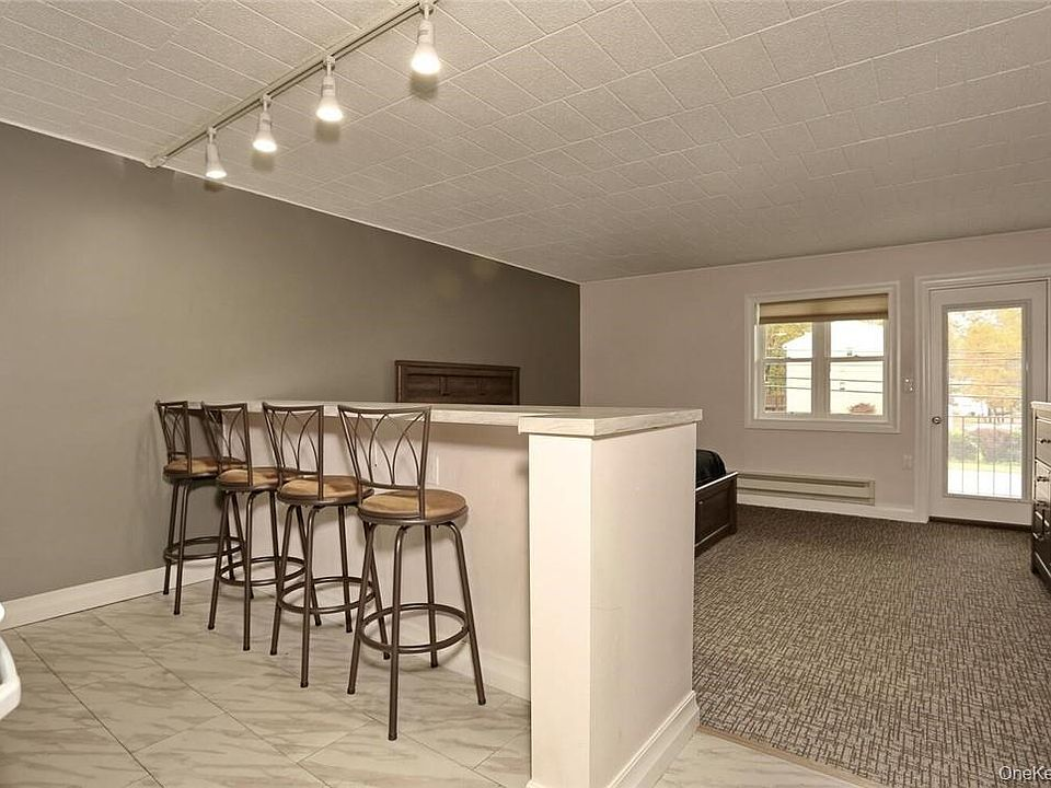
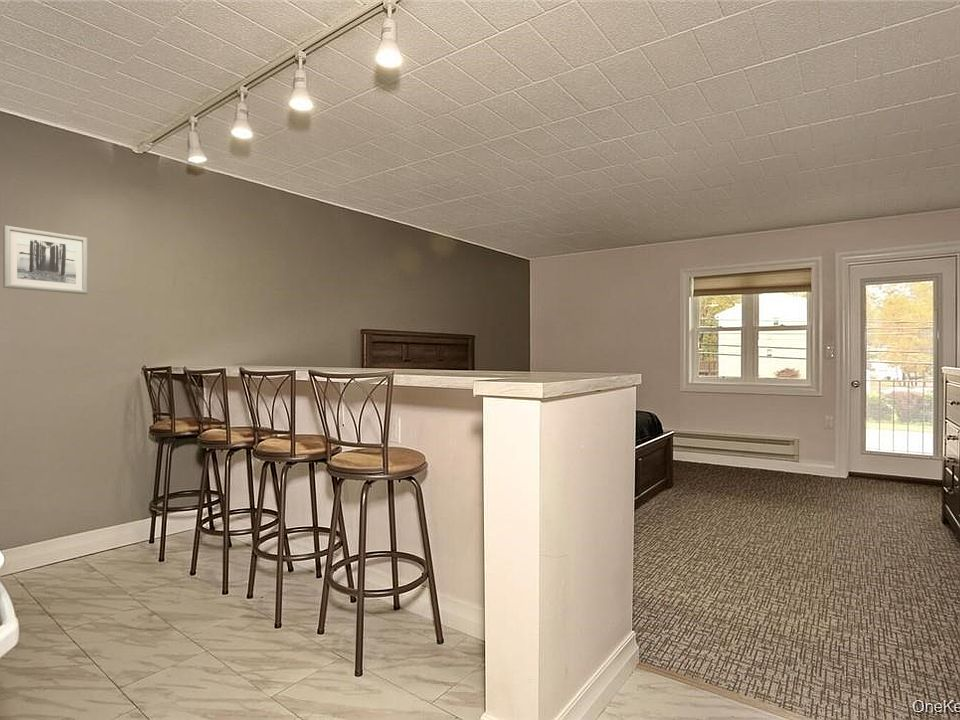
+ wall art [2,224,89,295]
